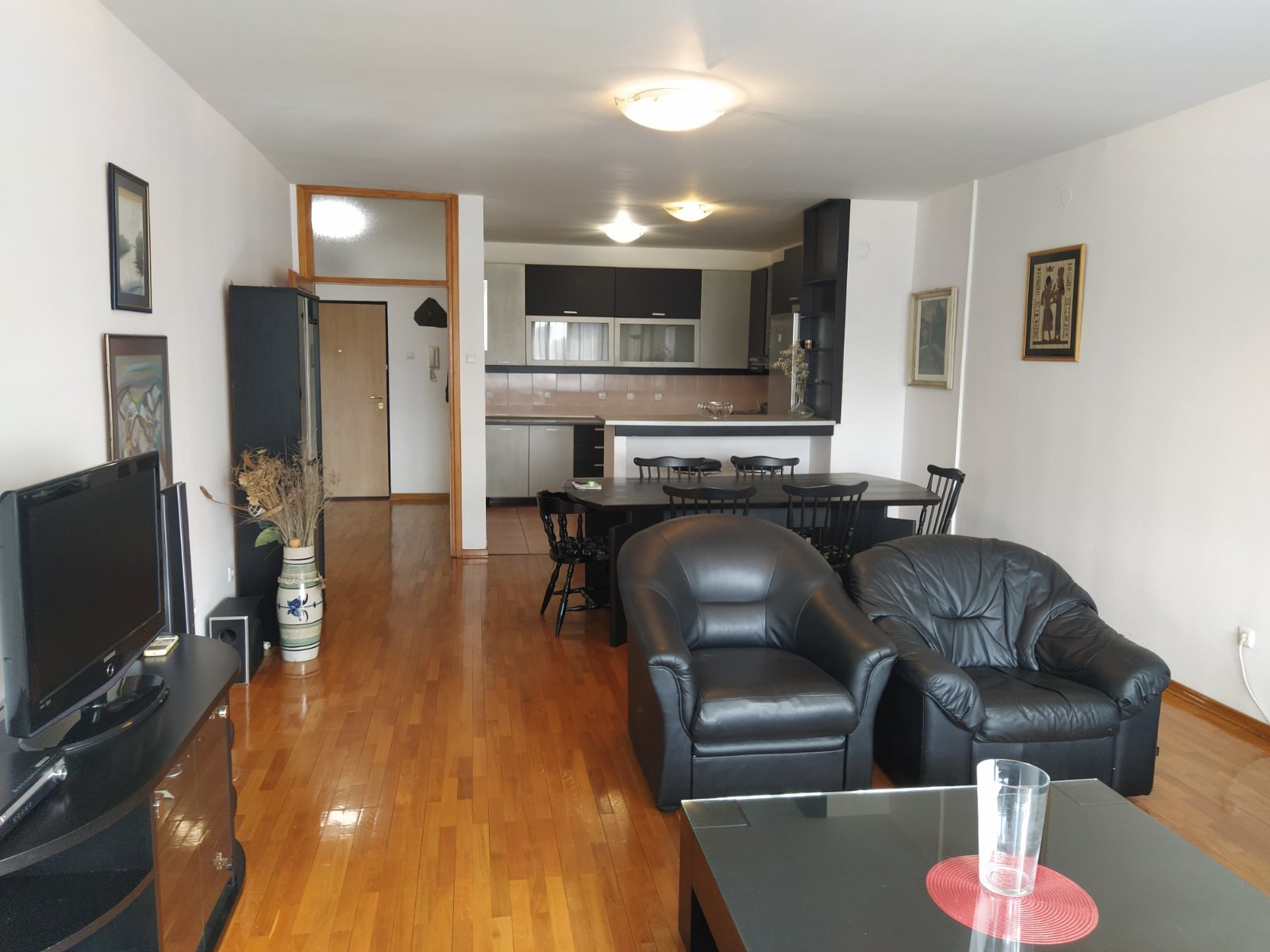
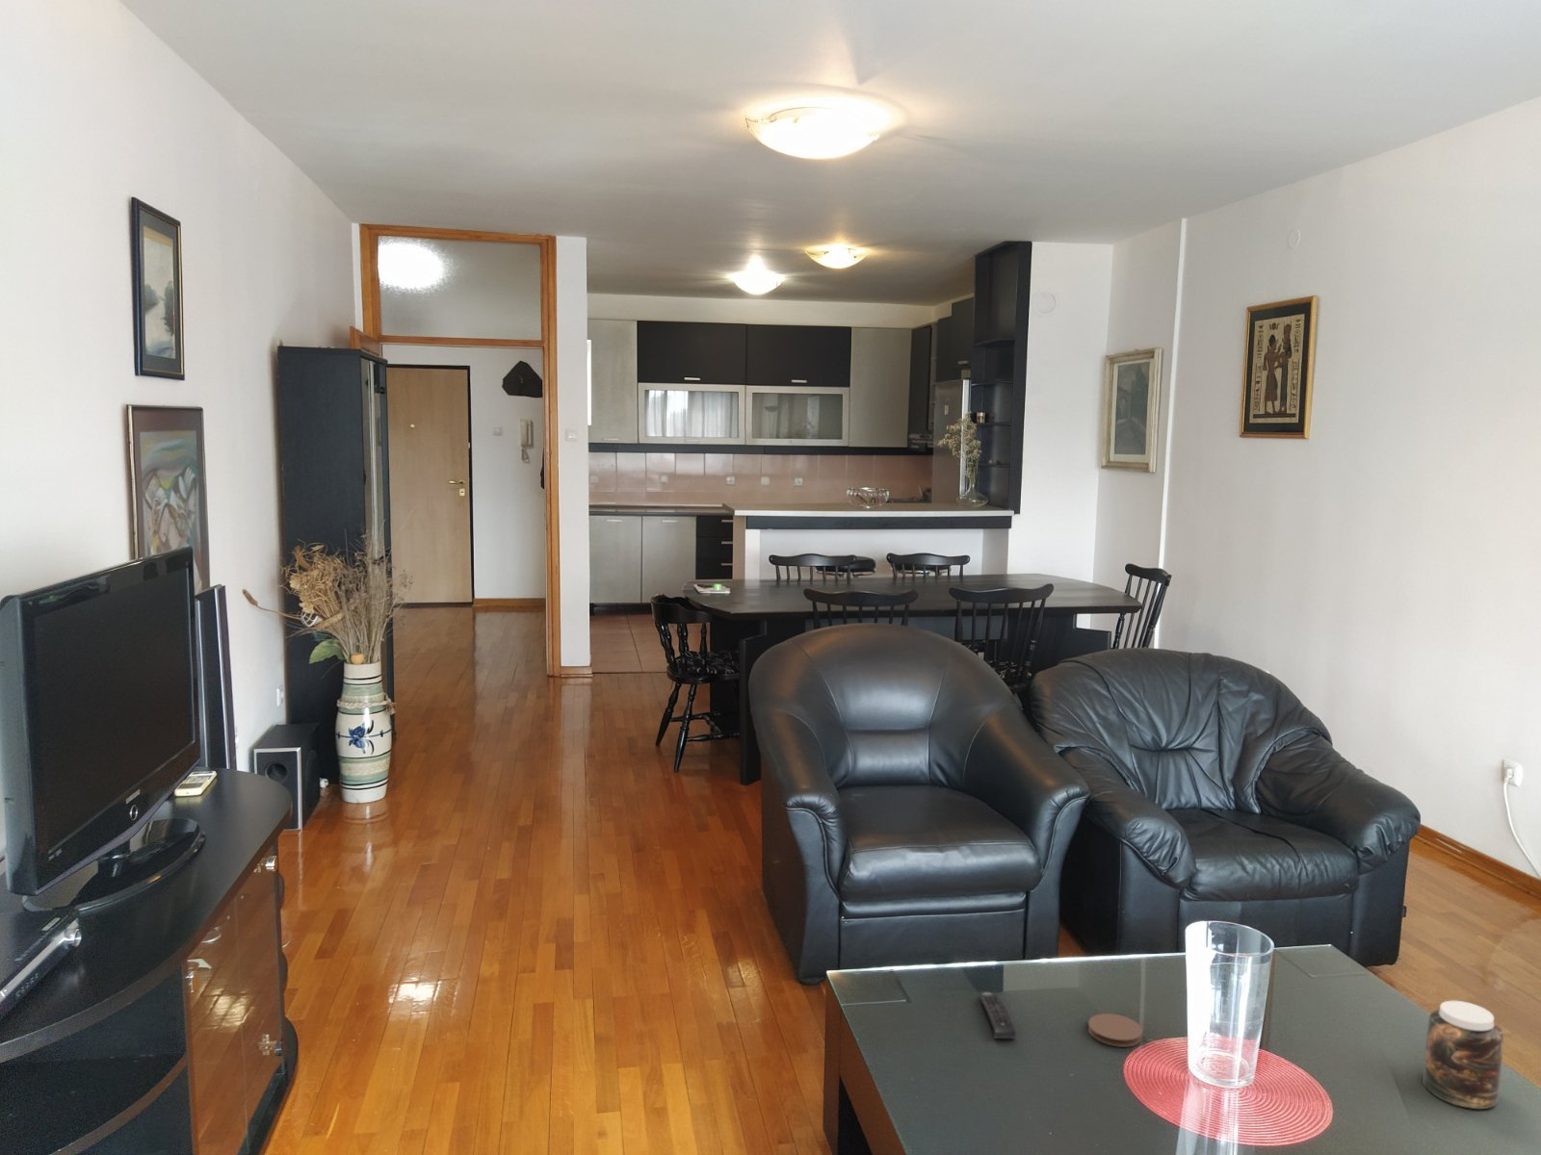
+ remote control [978,991,1017,1040]
+ jar [1422,1000,1505,1110]
+ coaster [1087,1013,1143,1048]
